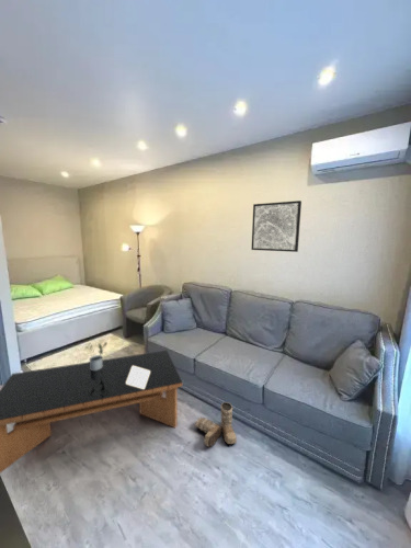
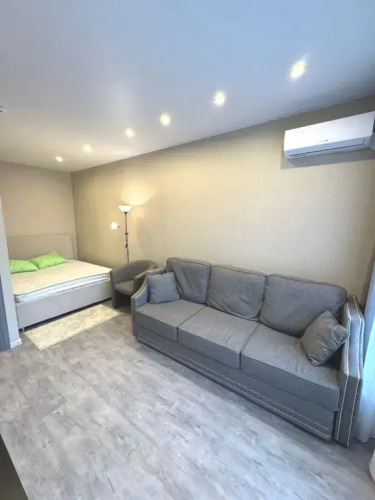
- boots [194,401,238,448]
- potted plant [84,341,109,370]
- wall art [251,199,302,253]
- coffee table [0,350,183,473]
